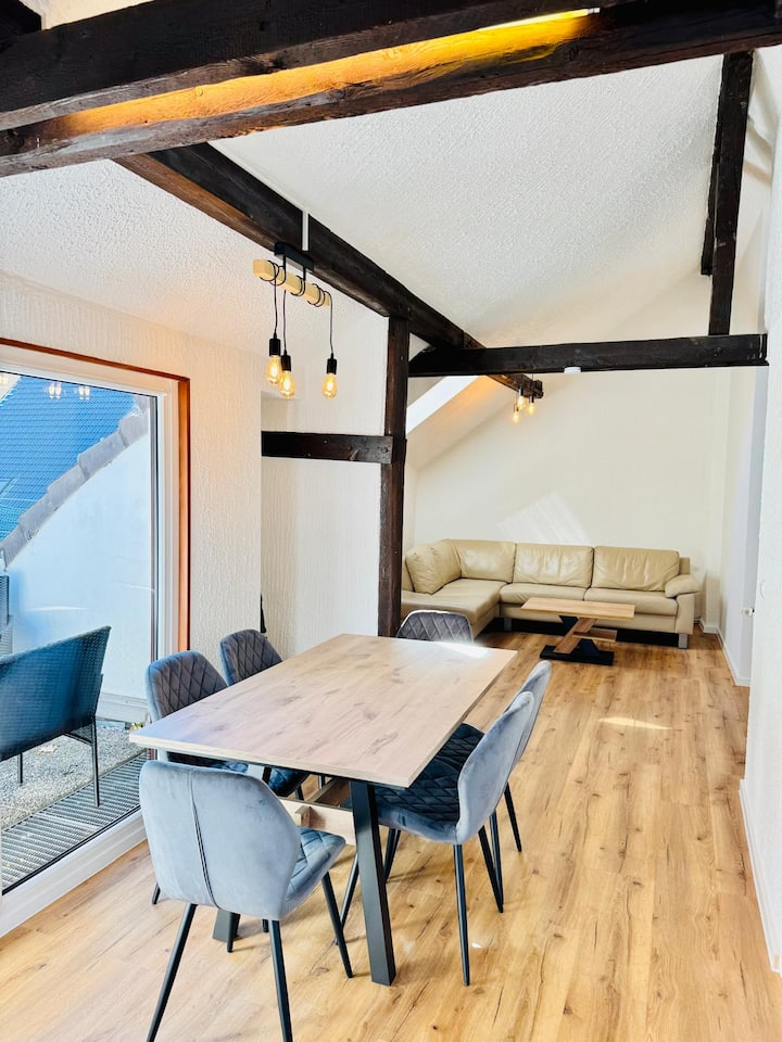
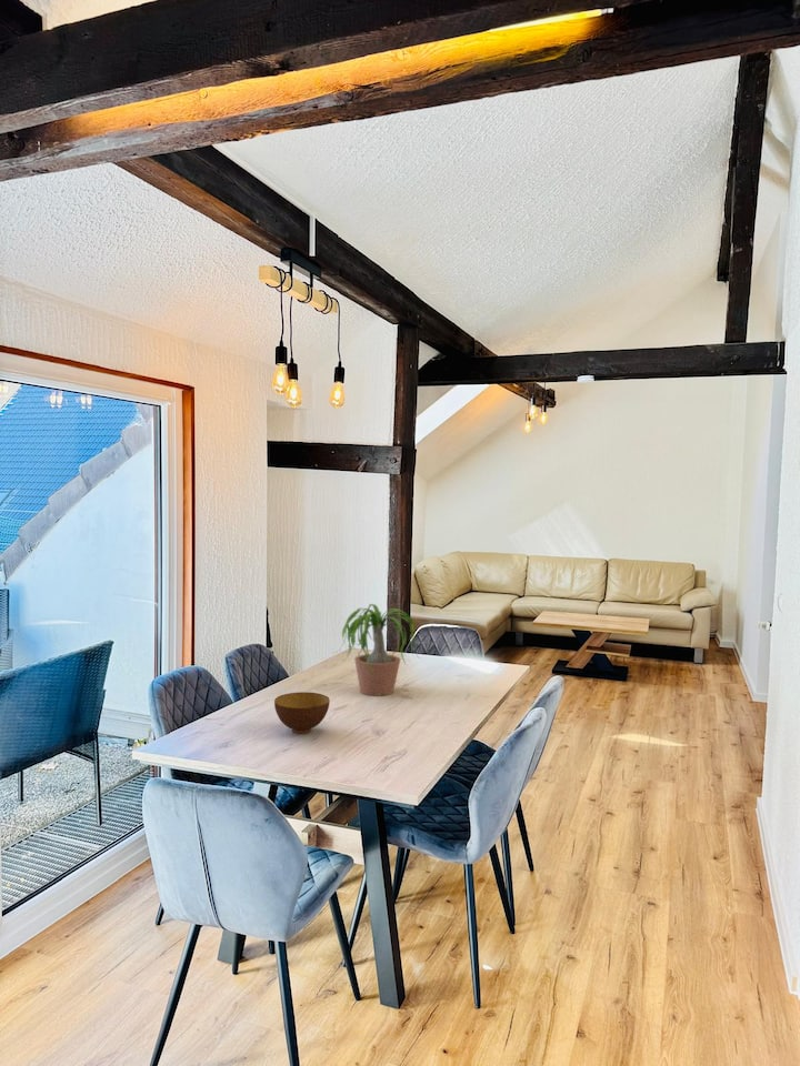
+ bowl [273,691,331,734]
+ potted plant [333,603,426,697]
